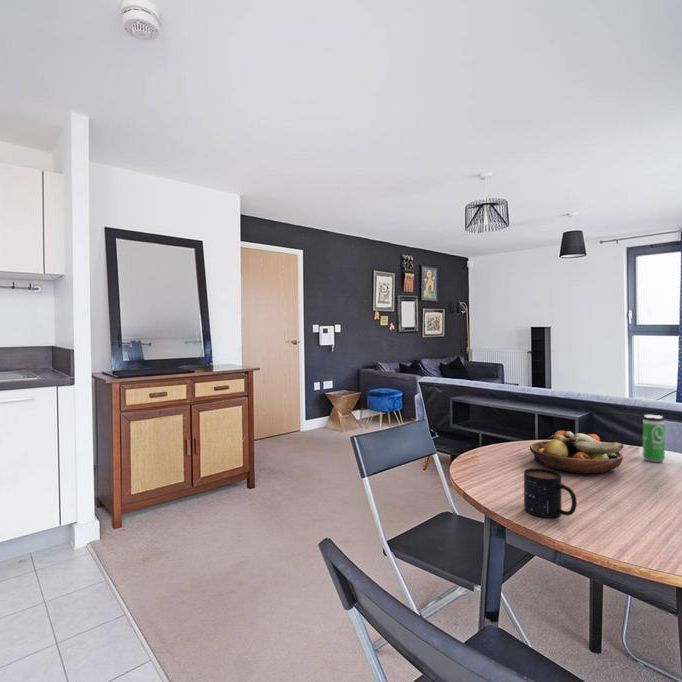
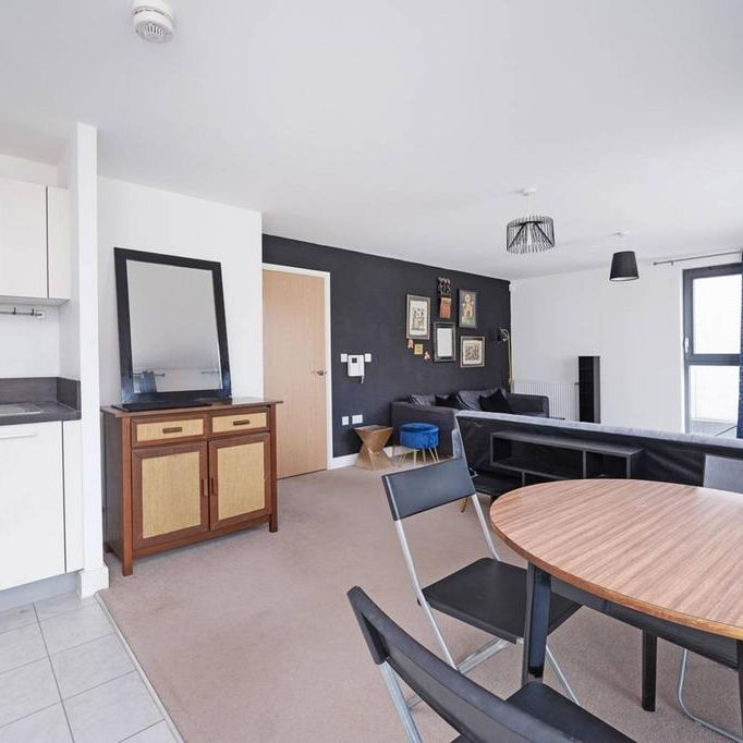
- mug [523,467,578,519]
- beverage can [642,414,666,463]
- fruit bowl [529,430,625,474]
